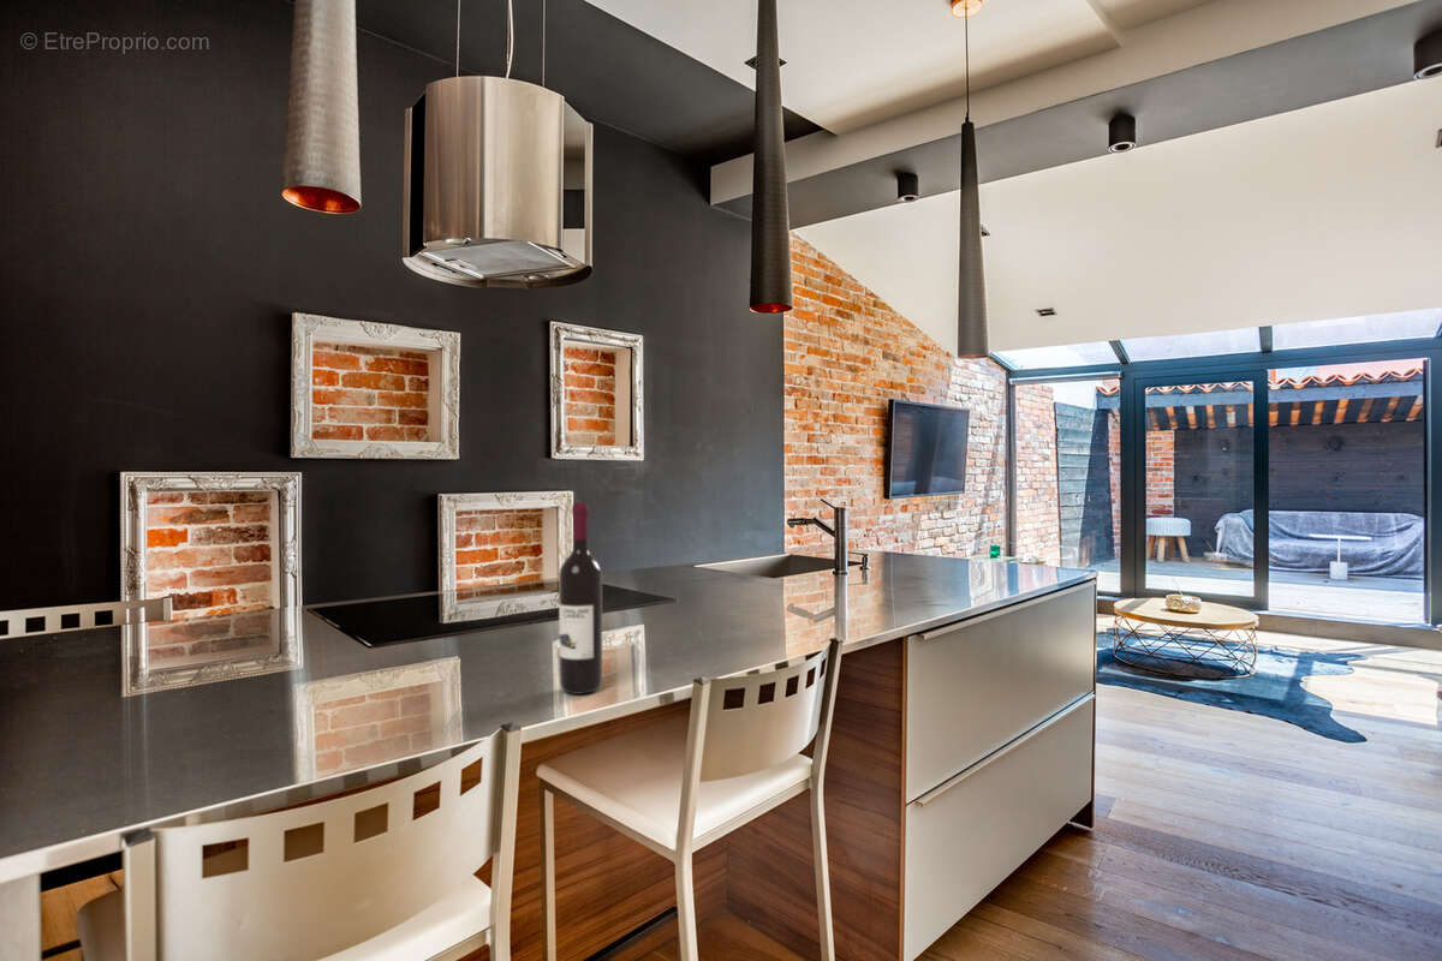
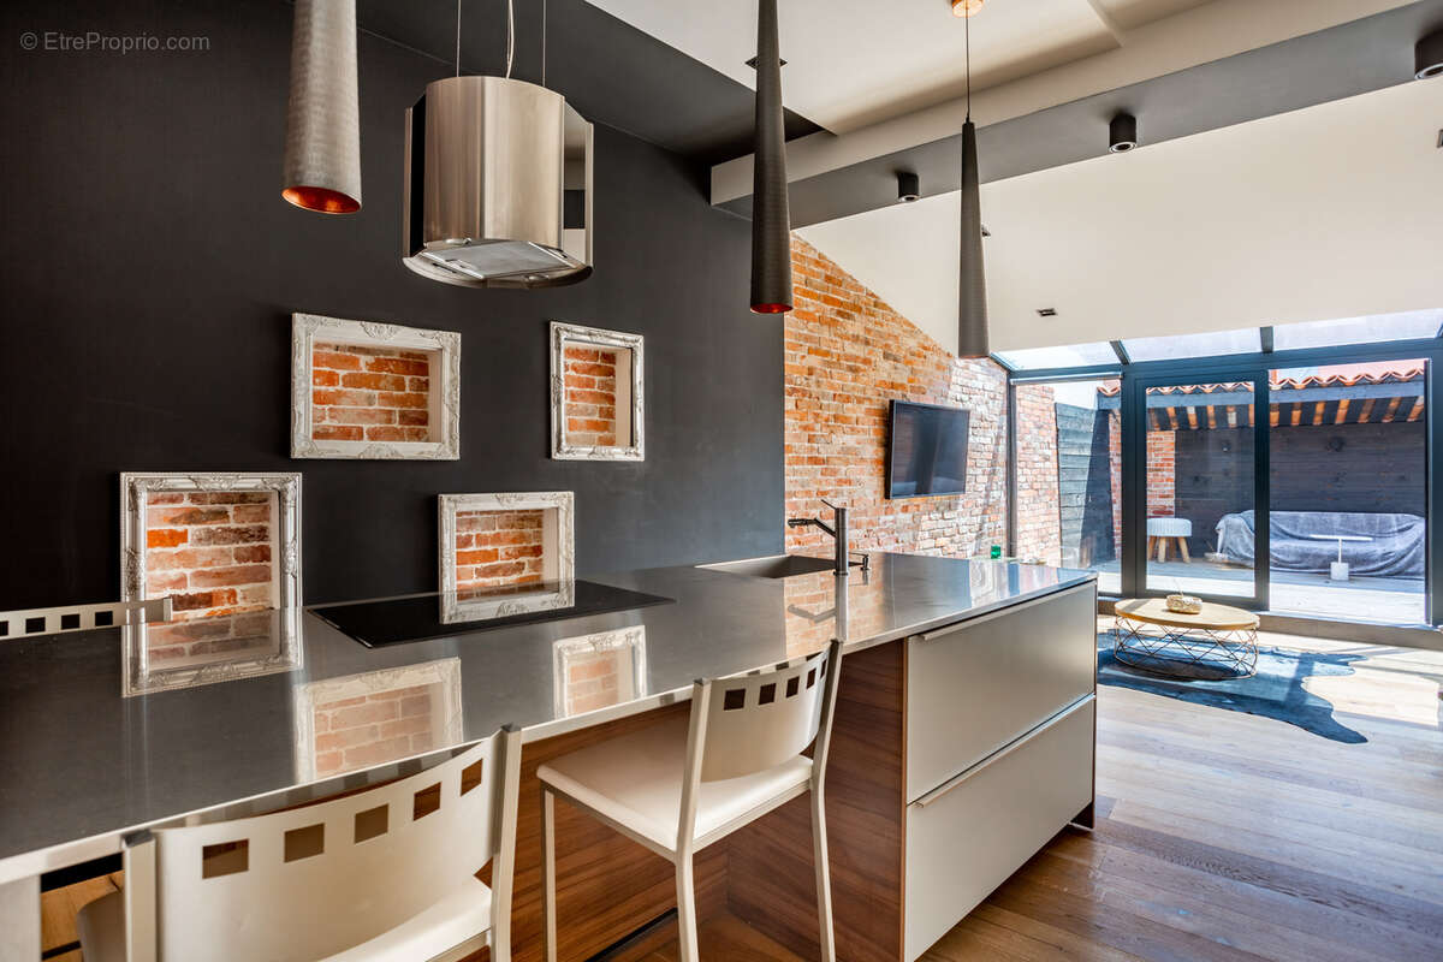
- wine bottle [558,501,603,696]
